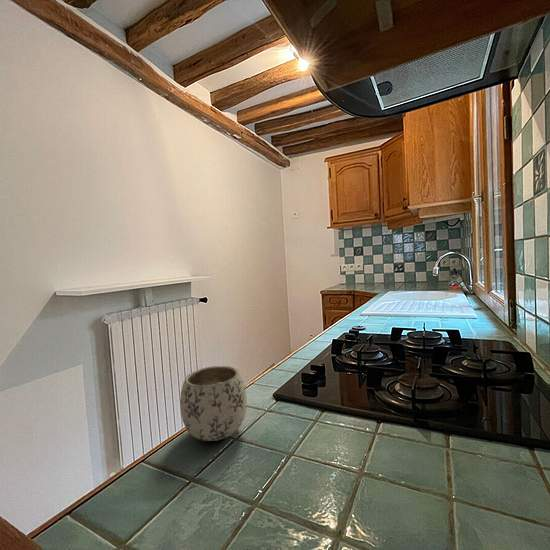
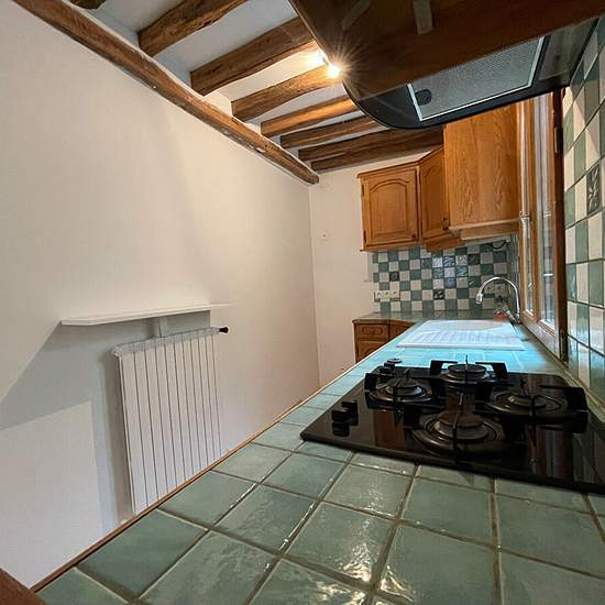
- mug [179,365,248,442]
